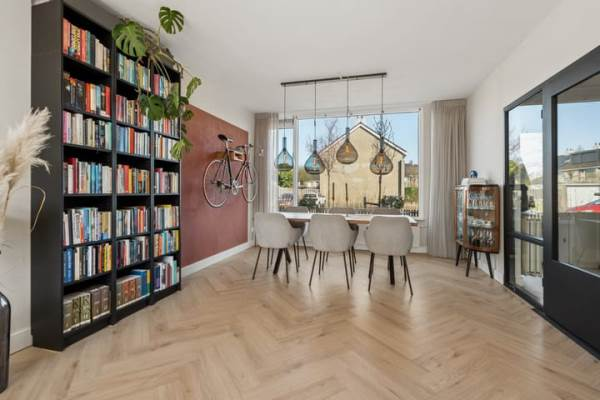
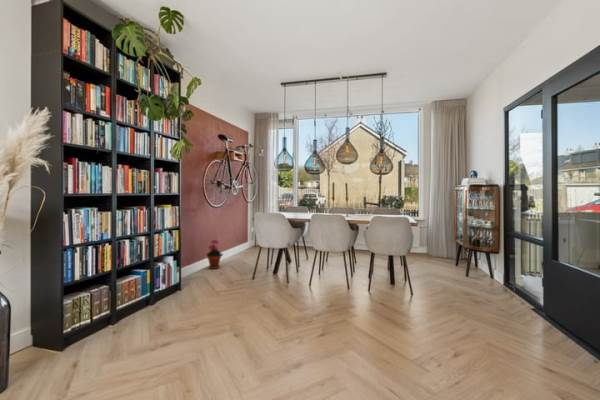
+ potted plant [205,239,224,270]
